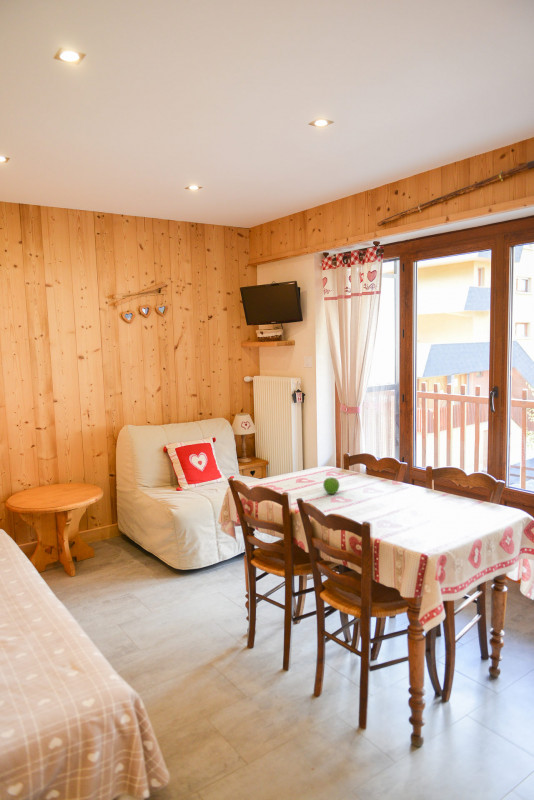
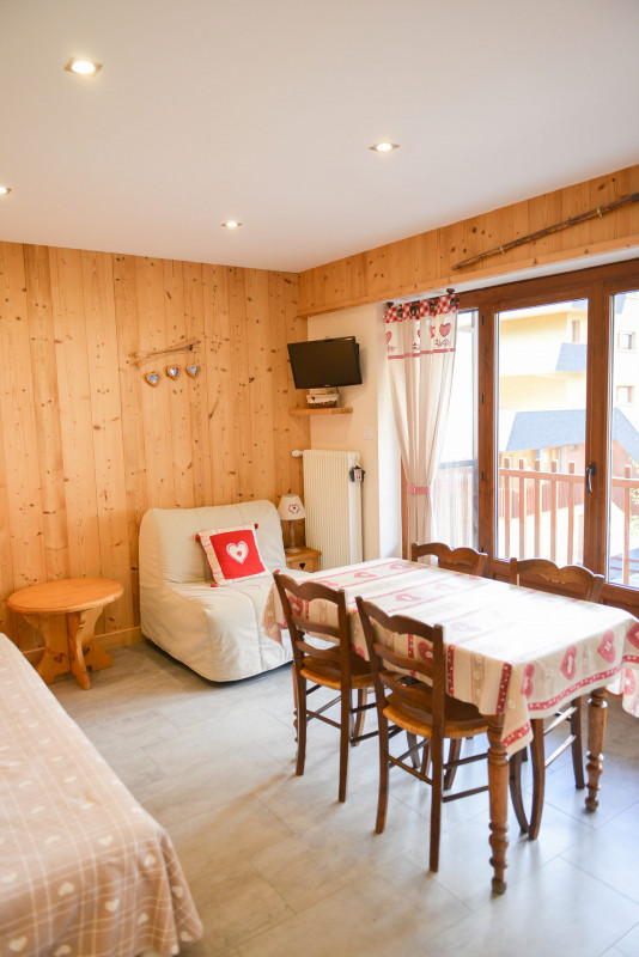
- fruit [322,477,340,495]
